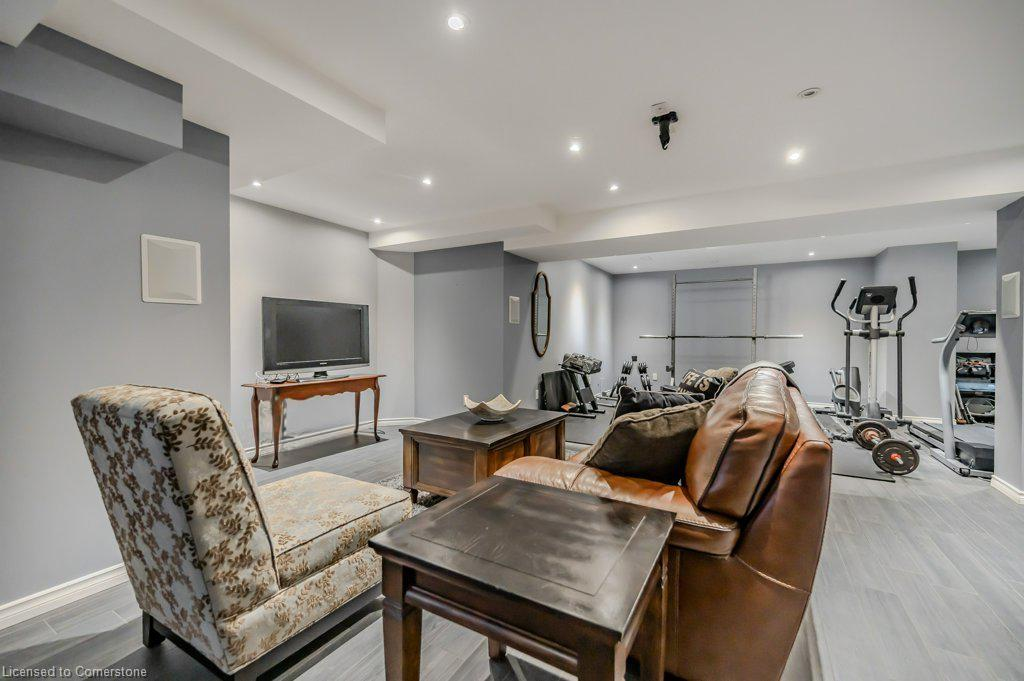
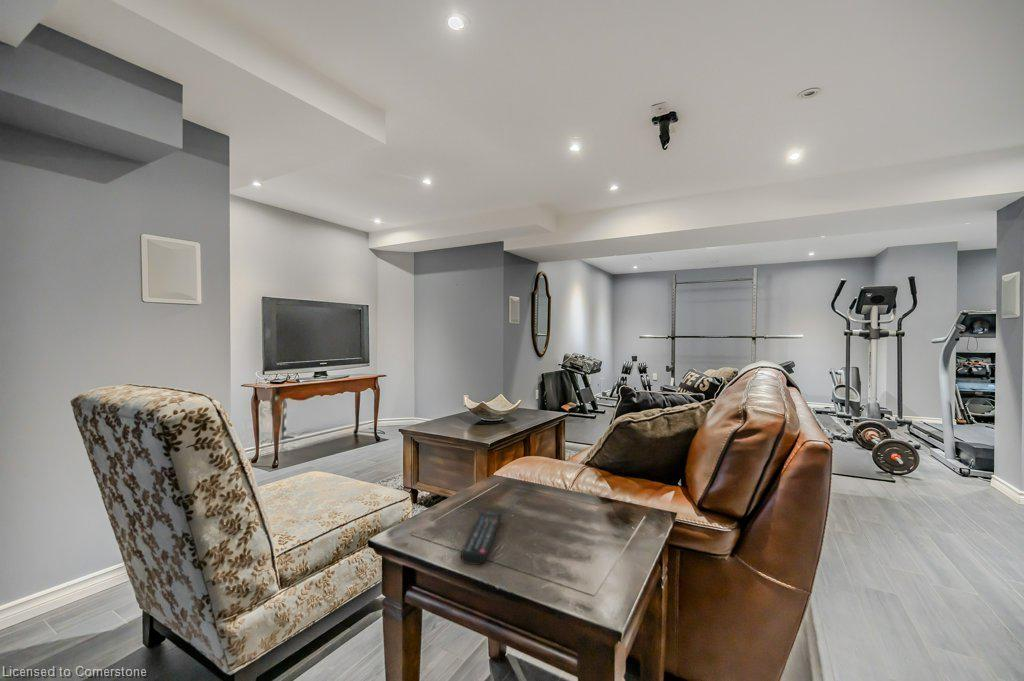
+ remote control [460,512,503,566]
